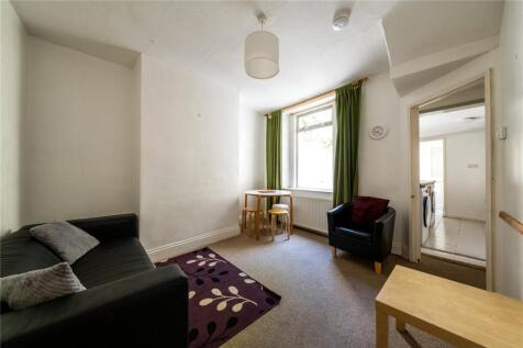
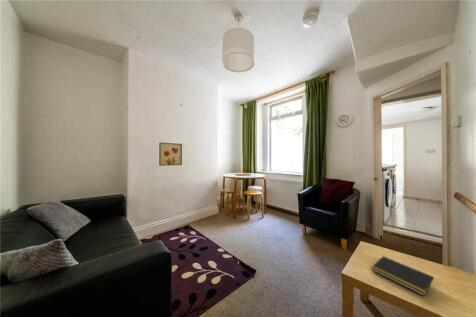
+ notepad [370,255,435,297]
+ wall art [158,142,183,167]
